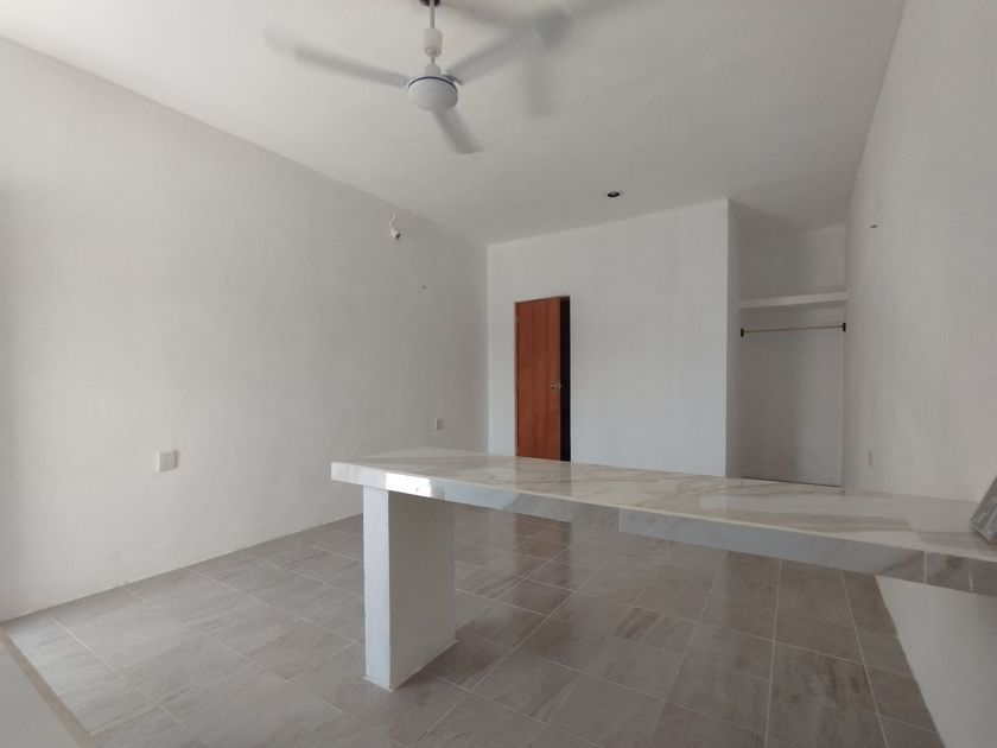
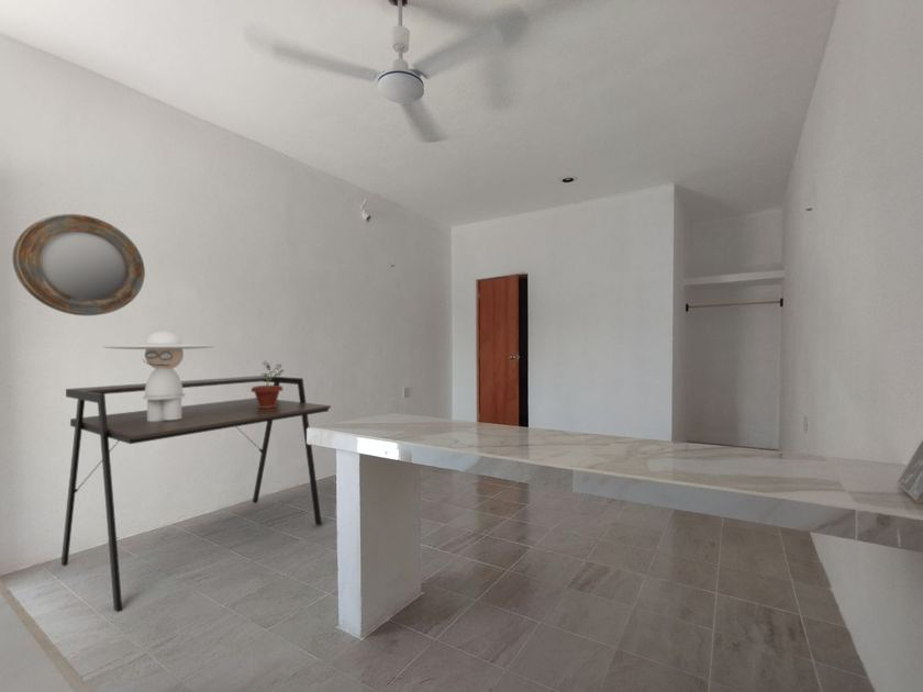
+ home mirror [11,213,146,316]
+ potted plant [251,359,286,408]
+ straw hat [101,330,216,421]
+ desk [60,375,332,614]
